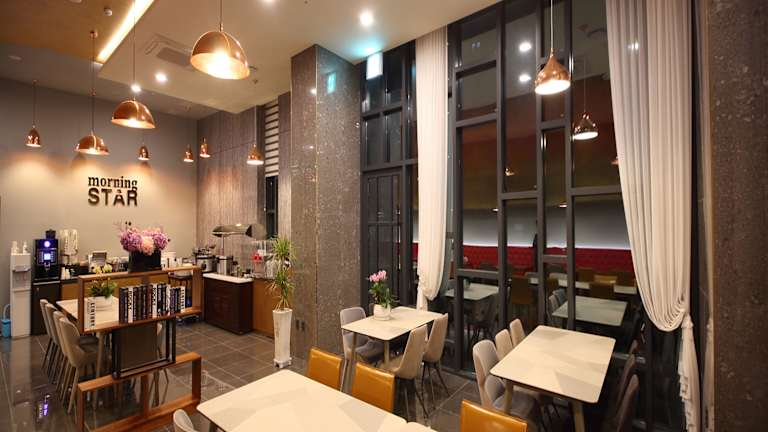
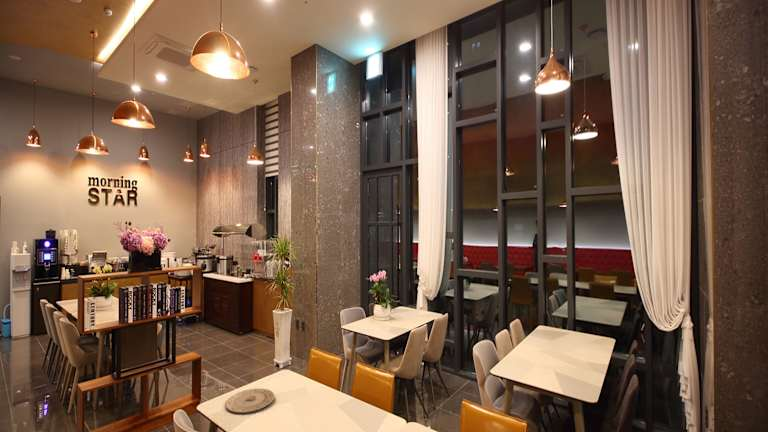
+ plate [224,388,275,414]
